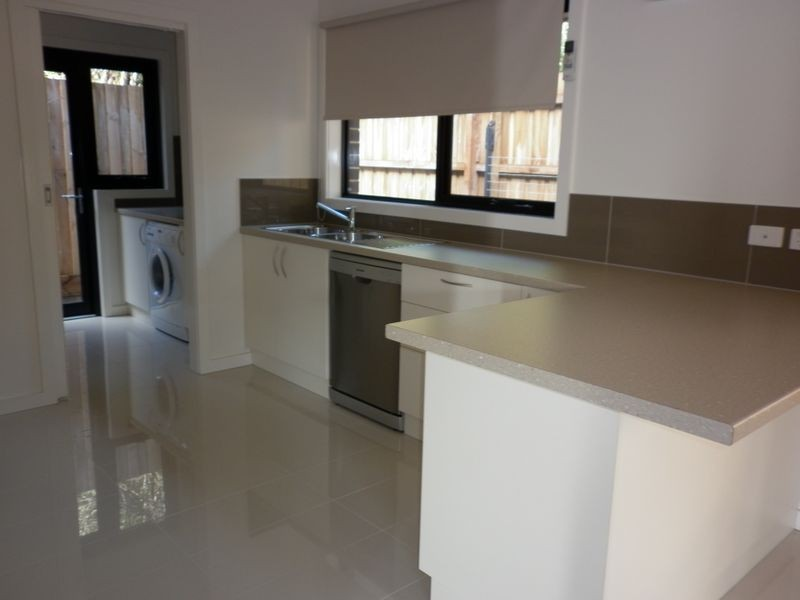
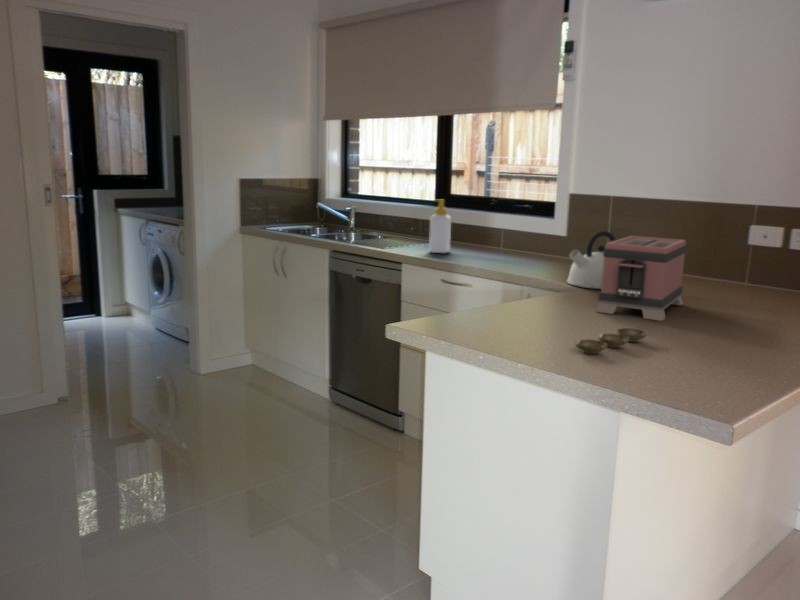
+ bowl [574,327,648,355]
+ kettle [566,230,617,290]
+ soap bottle [428,199,452,254]
+ toaster [594,235,687,322]
